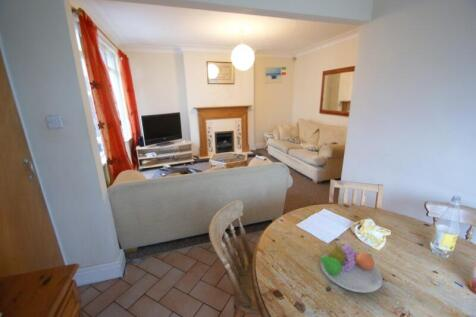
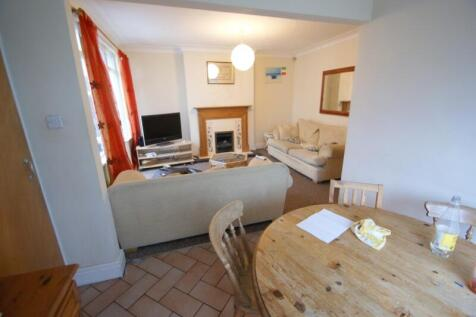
- fruit bowl [314,243,384,294]
